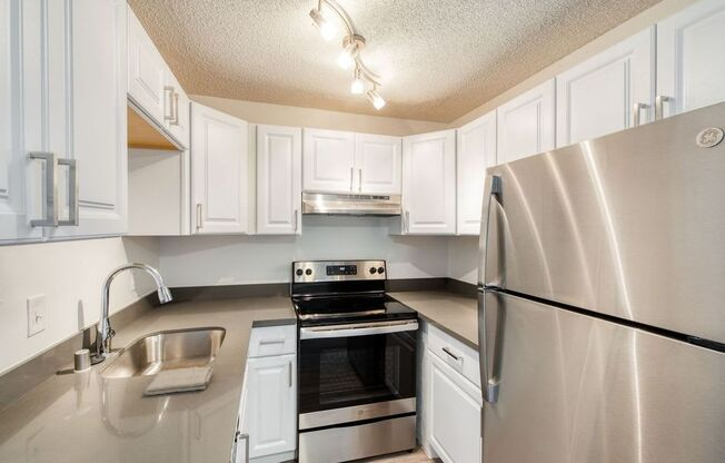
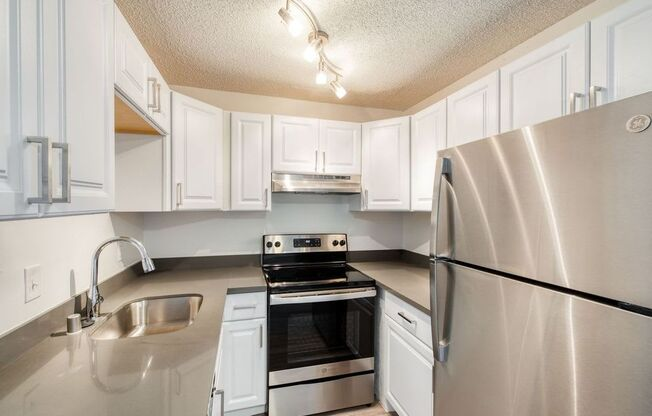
- washcloth [143,365,215,396]
